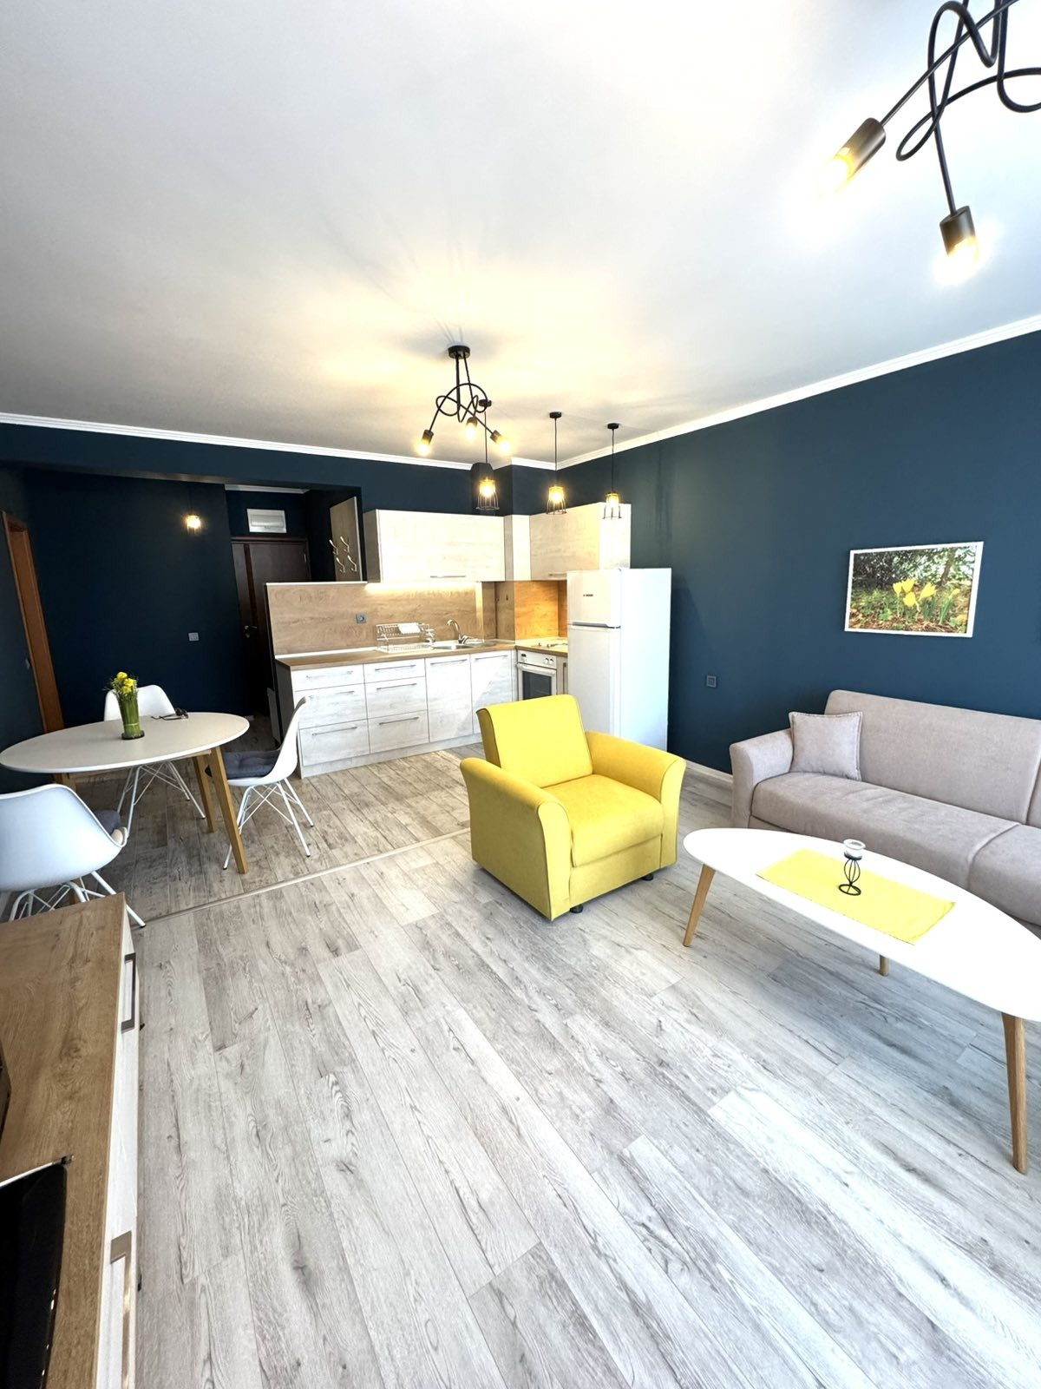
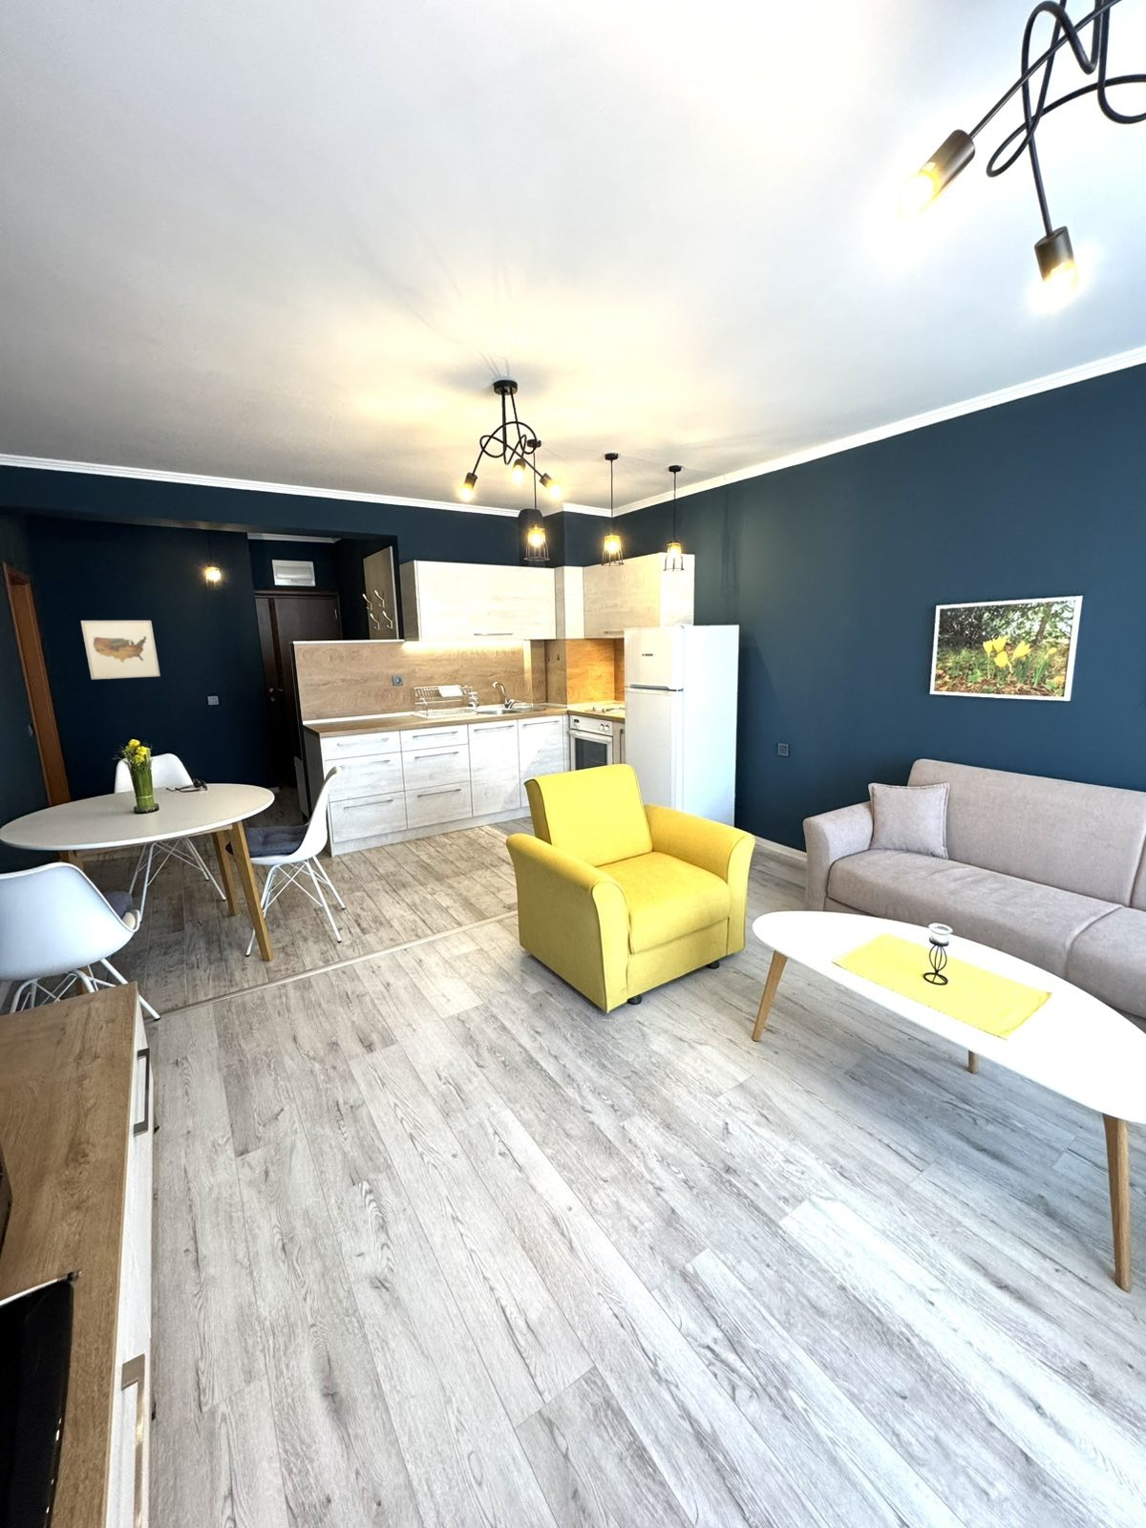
+ wall art [81,620,161,680]
